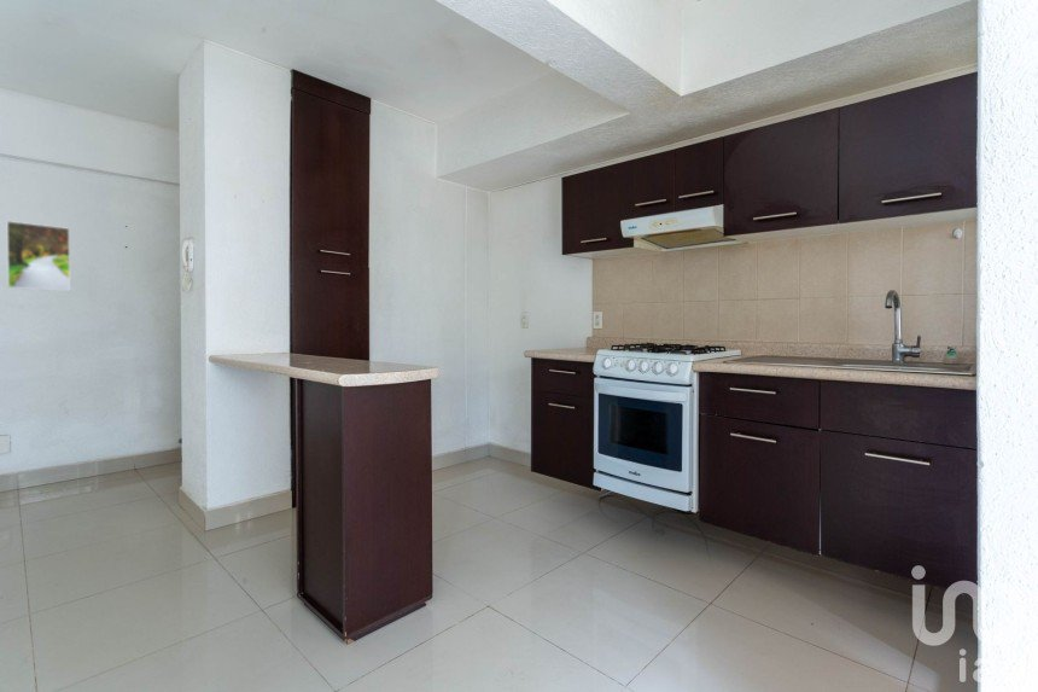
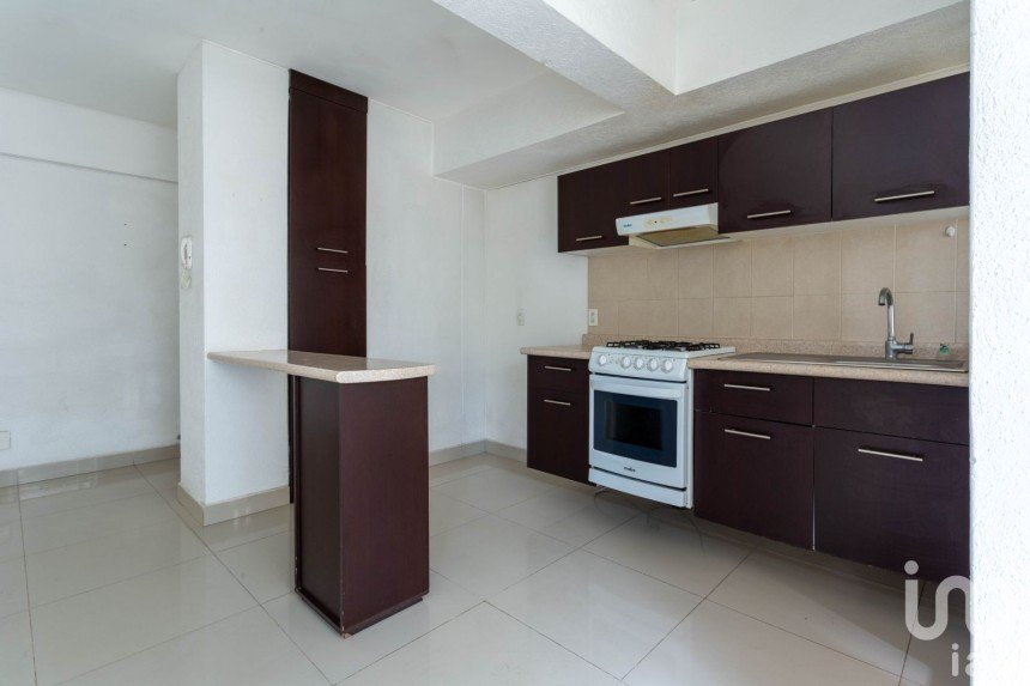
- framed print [6,220,71,292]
